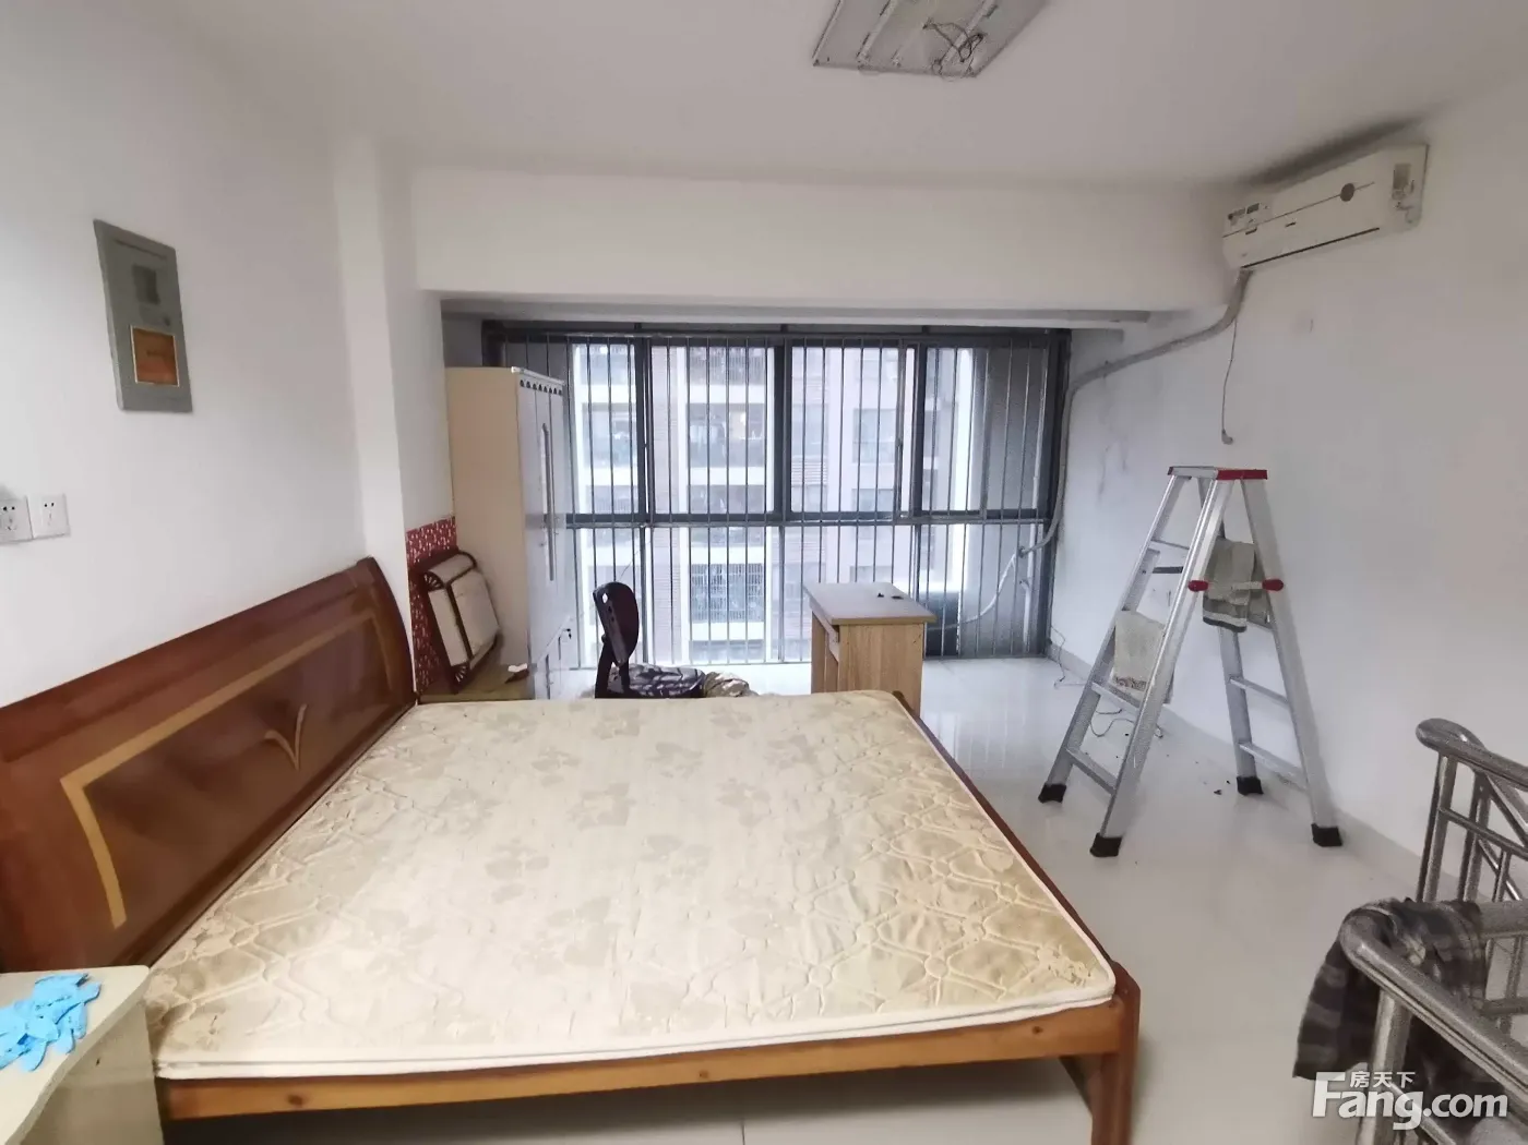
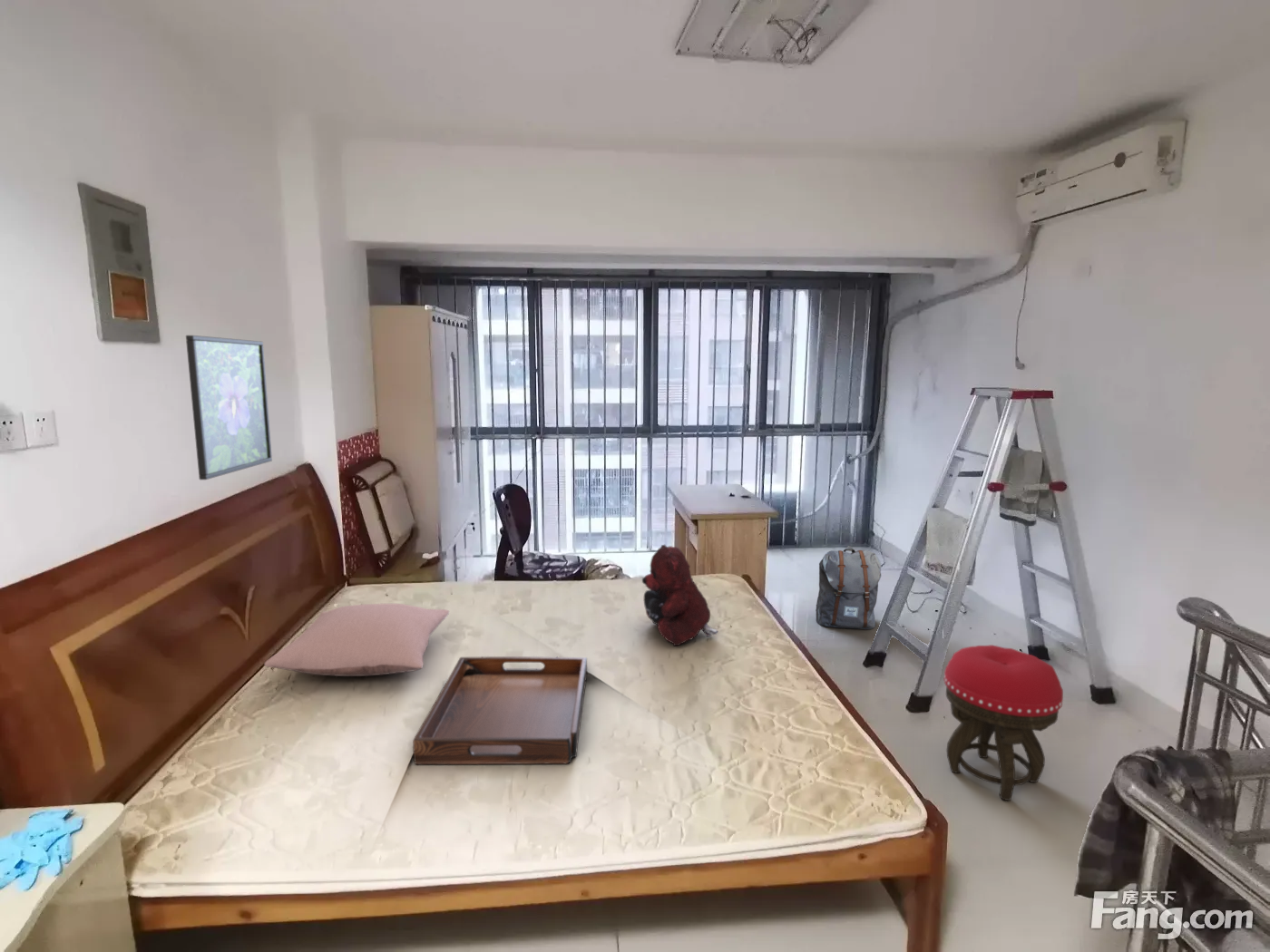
+ backpack [815,545,883,630]
+ serving tray [412,656,588,765]
+ pillow [263,603,450,677]
+ stool [943,644,1064,801]
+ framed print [185,335,273,481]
+ teddy bear [641,544,719,646]
